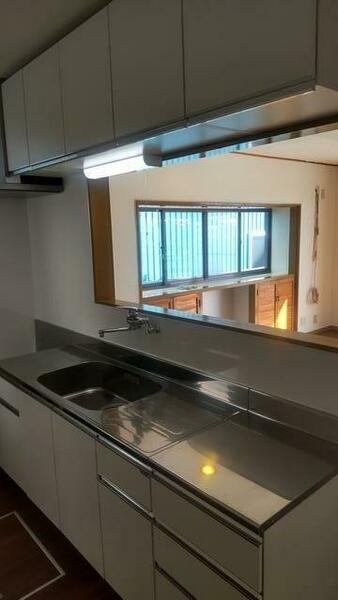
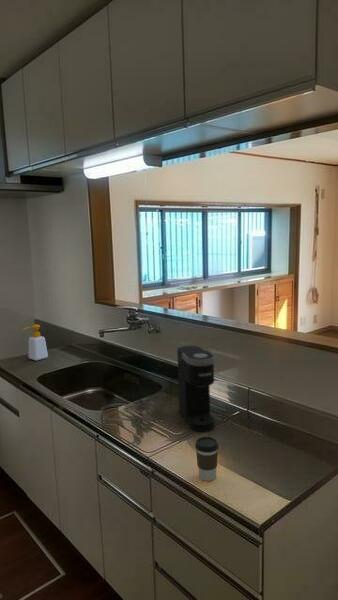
+ soap bottle [22,323,49,361]
+ coffee maker [176,345,216,432]
+ coffee cup [194,436,219,482]
